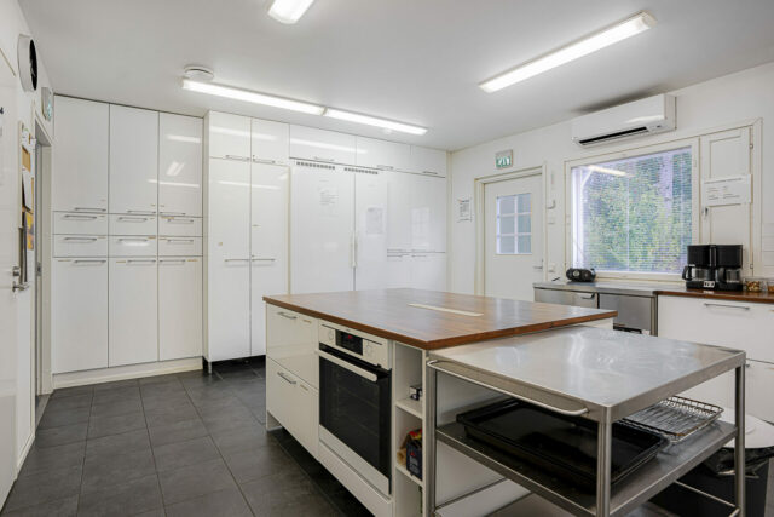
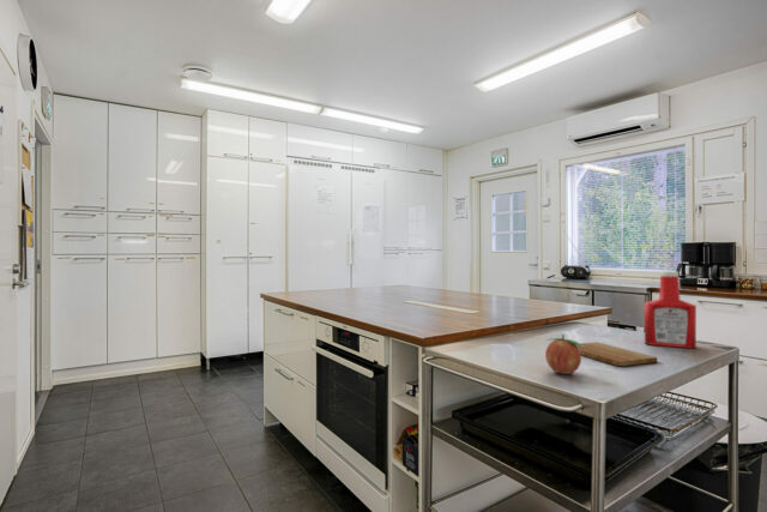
+ cutting board [576,341,658,367]
+ soap bottle [644,270,697,349]
+ fruit [544,333,584,375]
